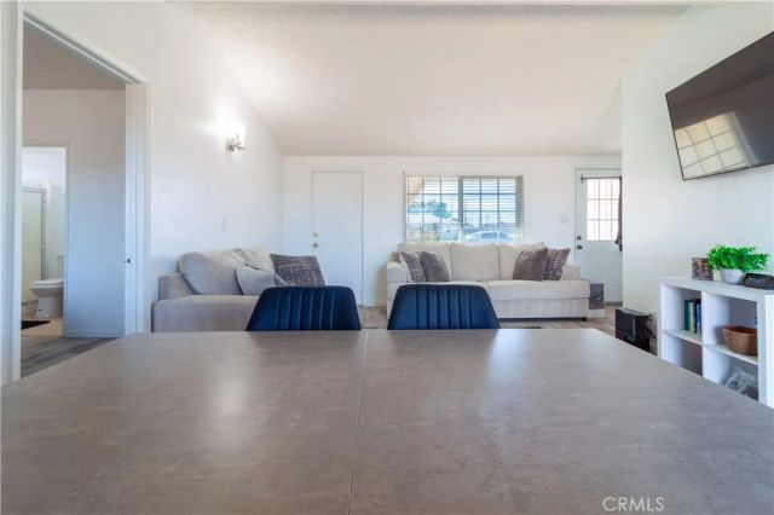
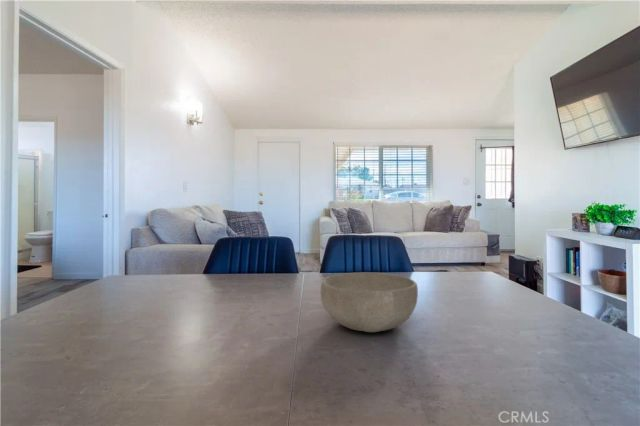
+ bowl [320,271,419,333]
